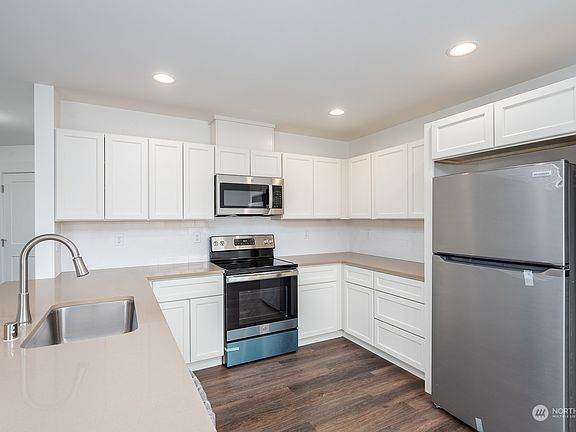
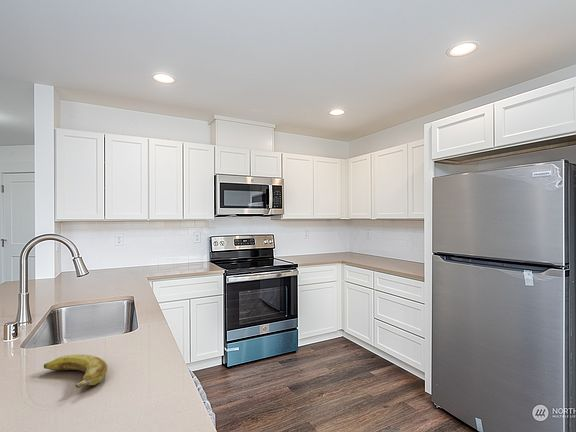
+ banana [43,353,108,389]
